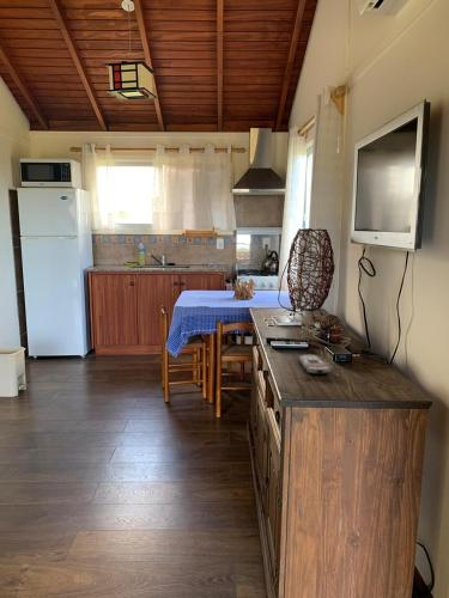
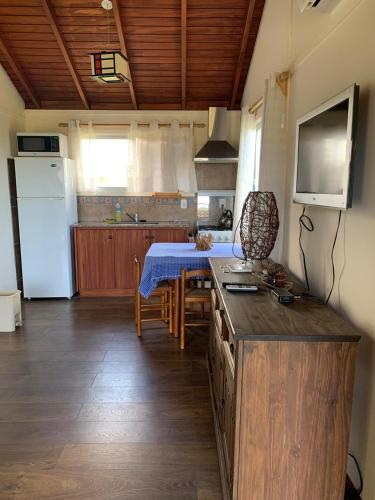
- remote control [298,354,332,376]
